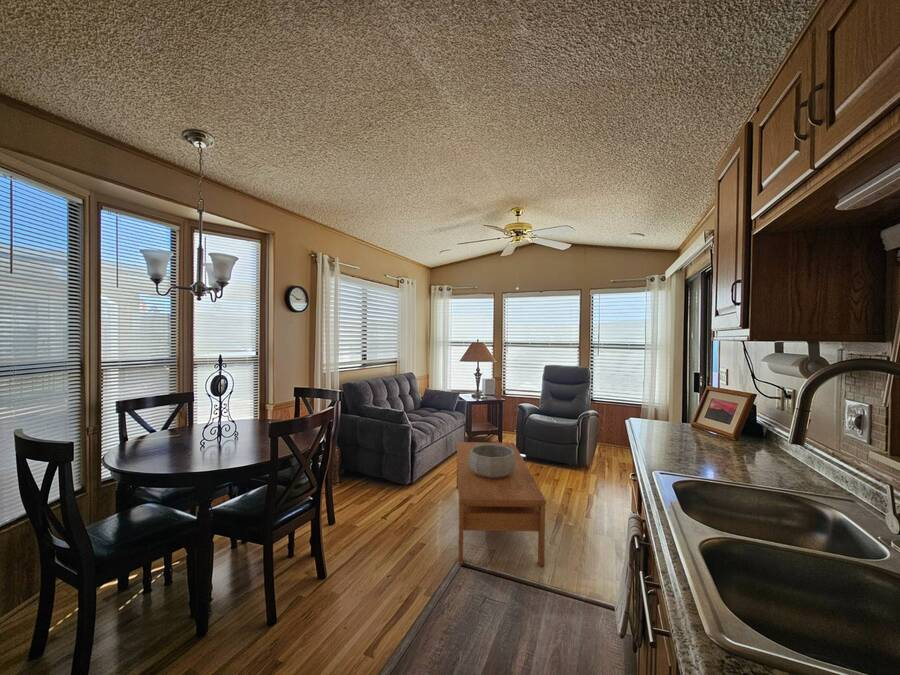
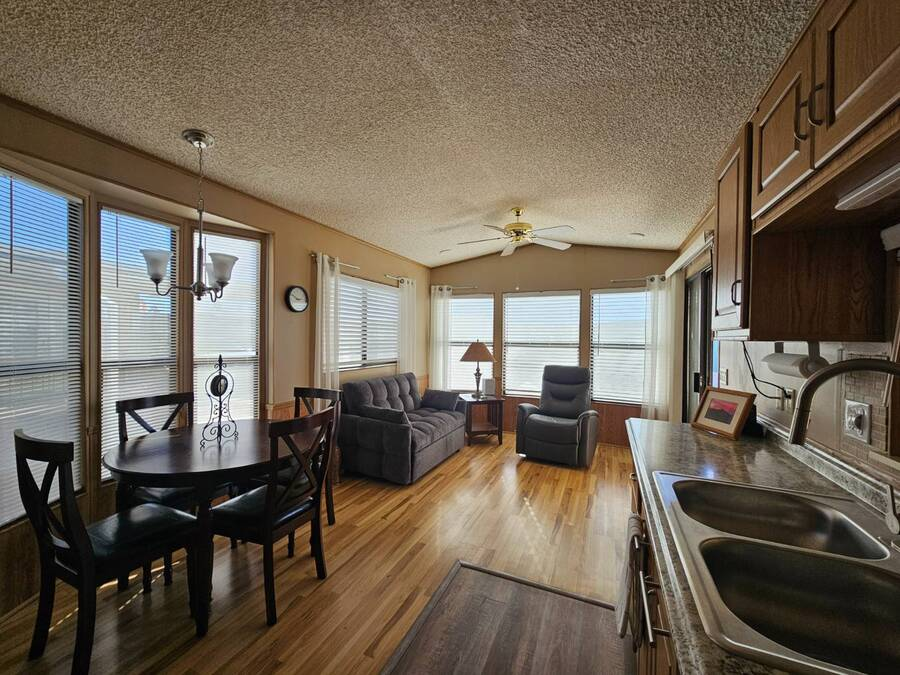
- decorative bowl [469,444,515,479]
- coffee table [456,441,547,567]
